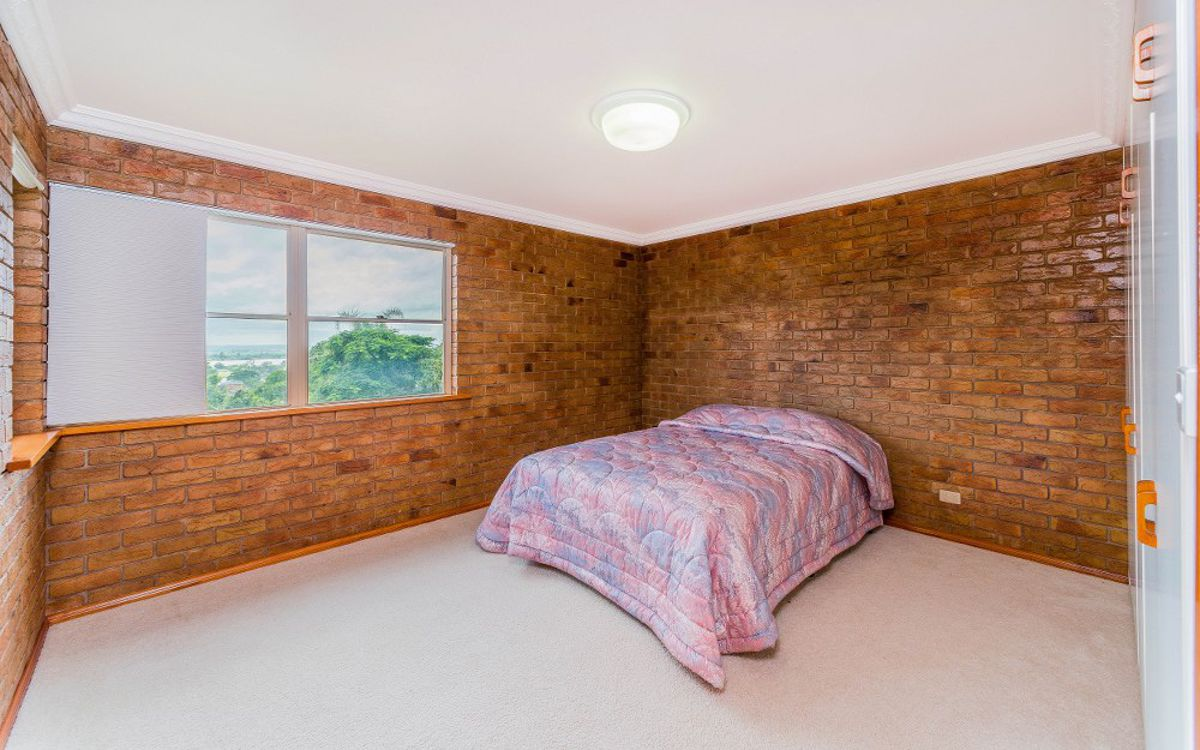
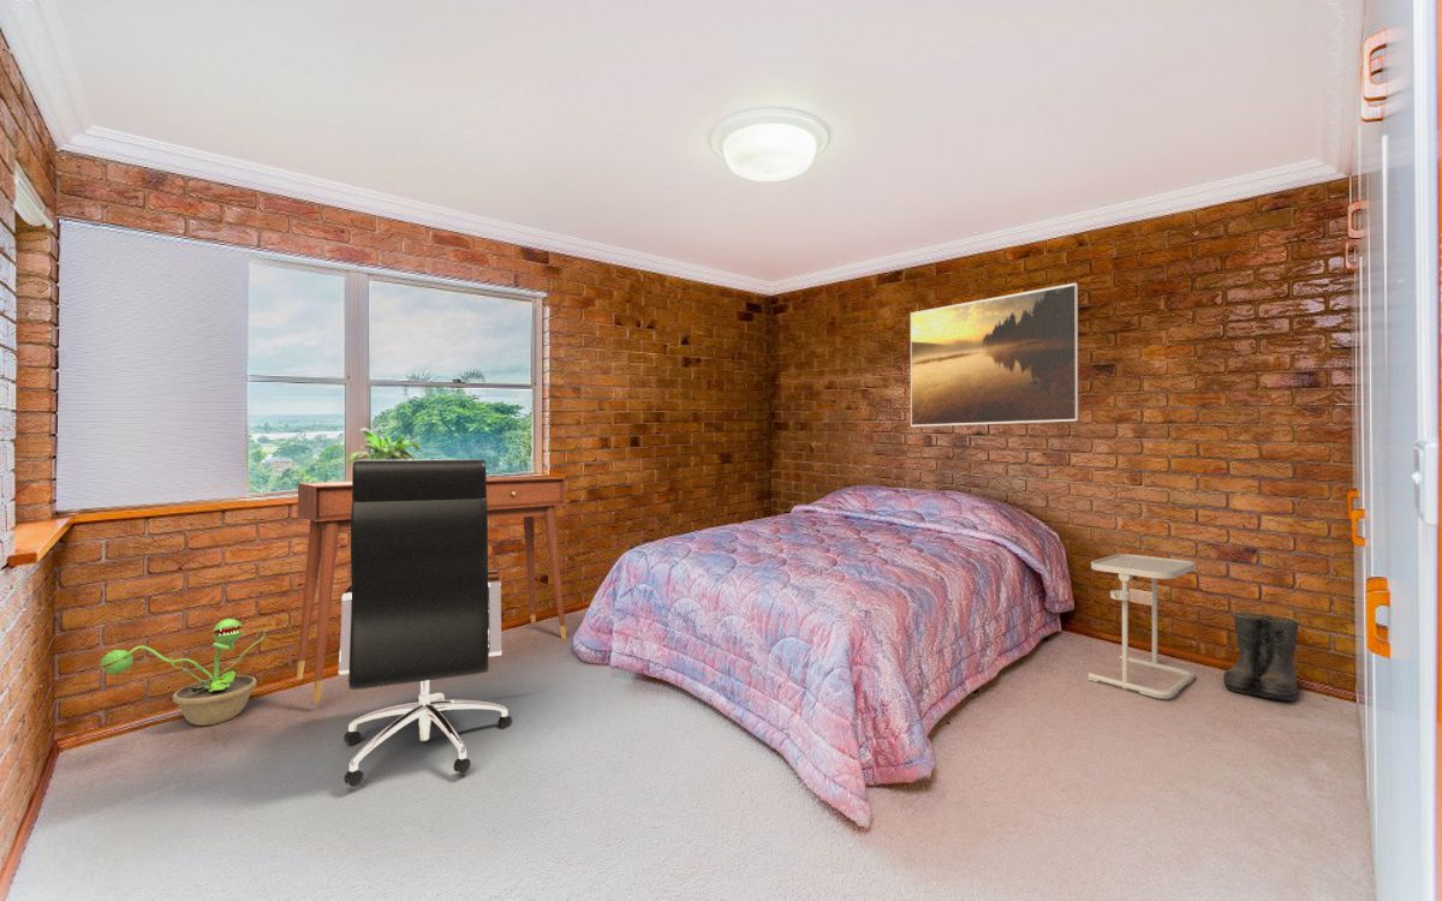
+ office chair [338,458,513,788]
+ side table [1088,553,1197,699]
+ desk [296,475,567,704]
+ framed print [910,281,1079,428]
+ decorative plant [99,617,269,727]
+ potted plant [346,426,421,467]
+ boots [1222,610,1301,702]
